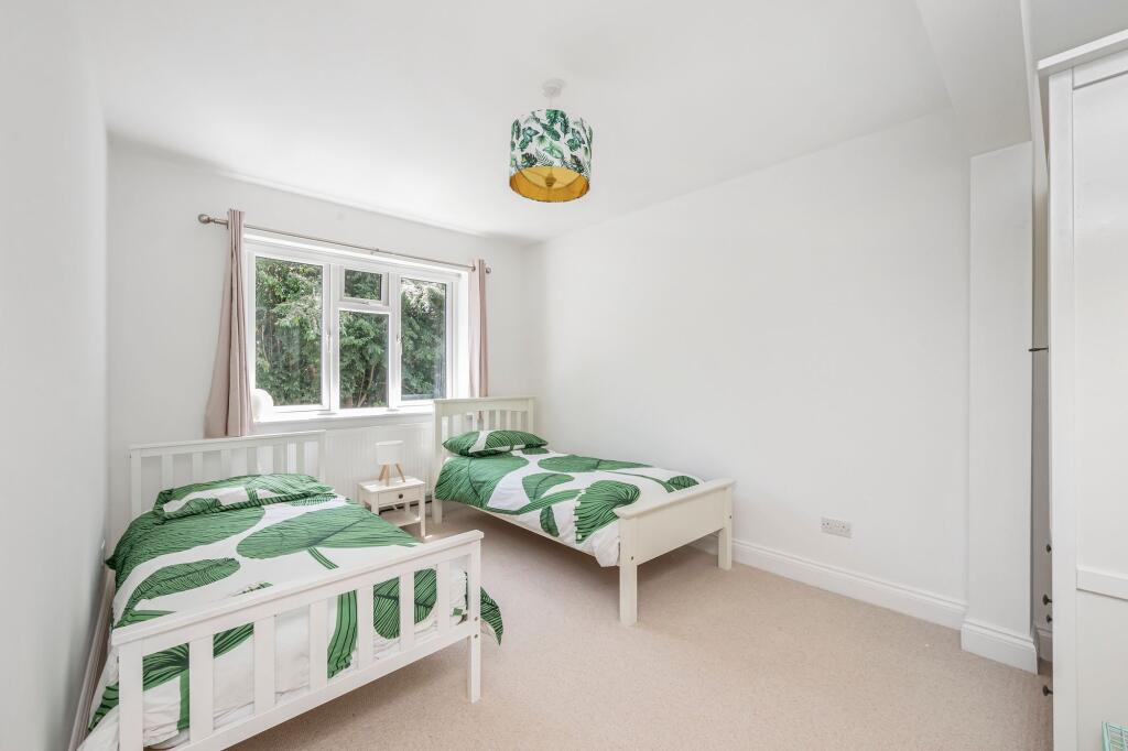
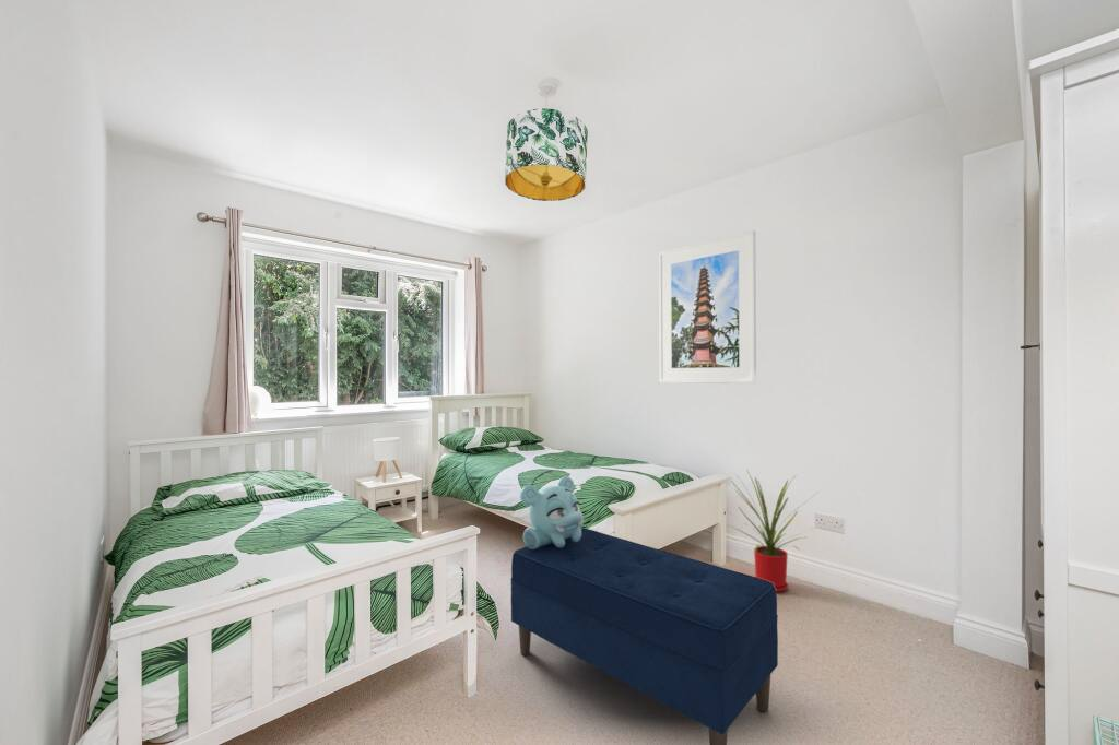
+ teddy bear [519,475,585,549]
+ house plant [726,470,818,593]
+ bench [510,527,779,745]
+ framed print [658,229,757,385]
